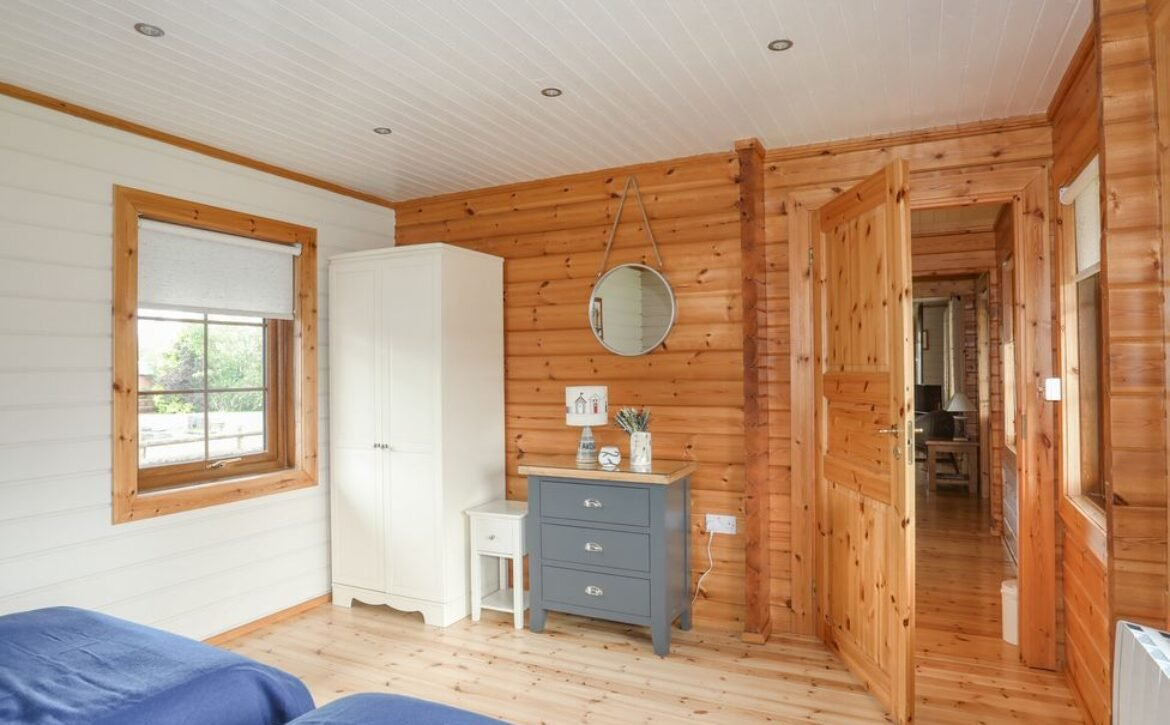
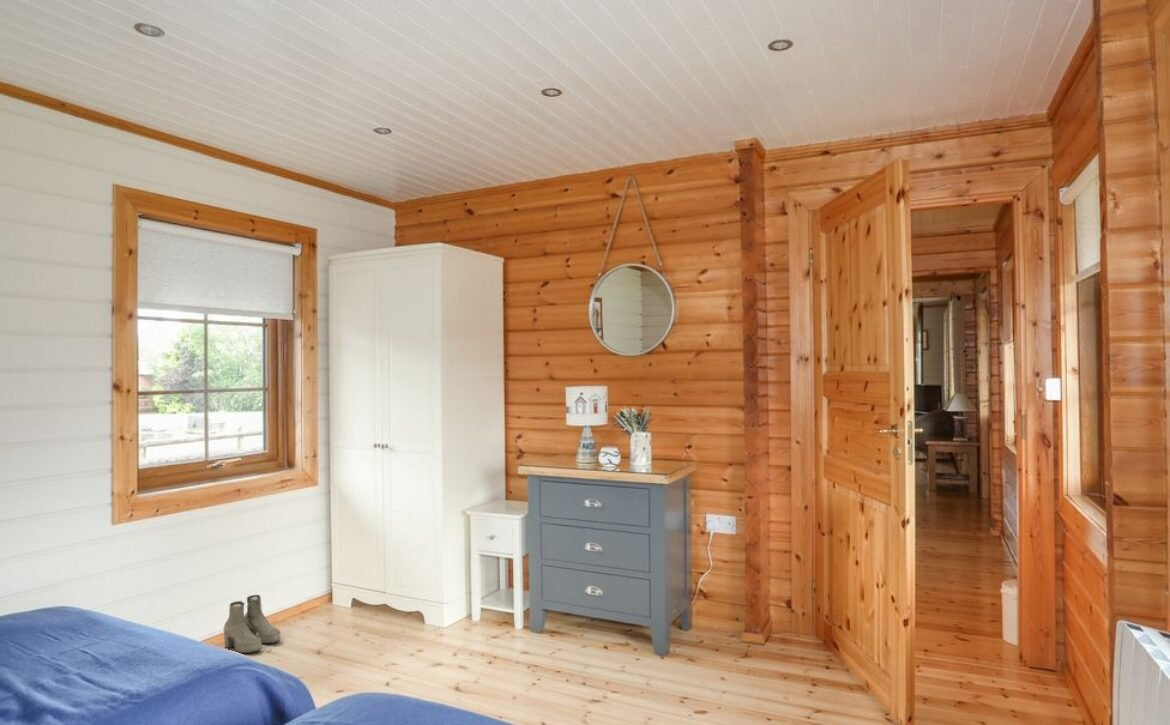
+ boots [223,594,282,654]
